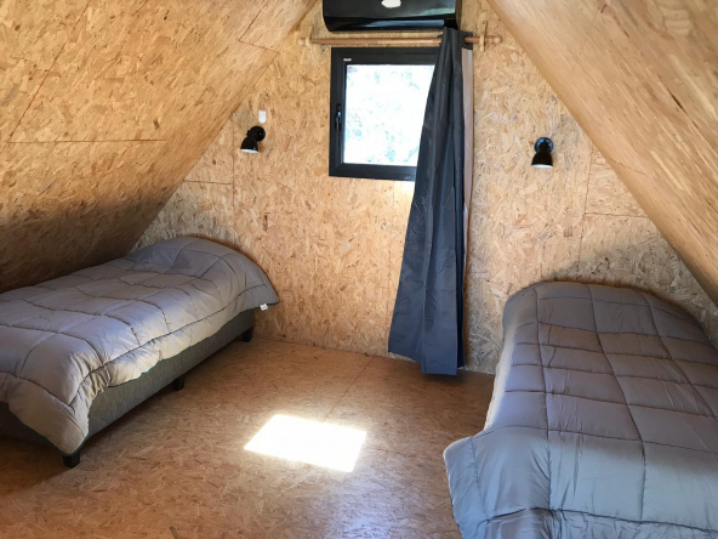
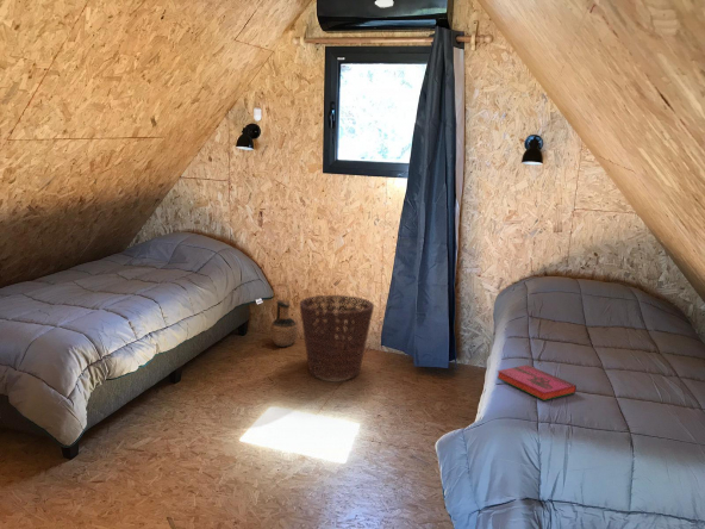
+ hardback book [497,363,578,402]
+ basket [299,294,375,381]
+ ceramic jug [269,299,299,348]
